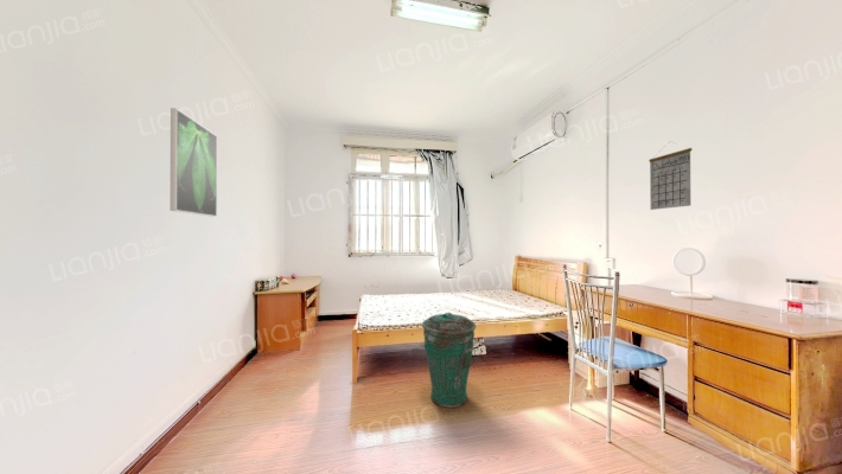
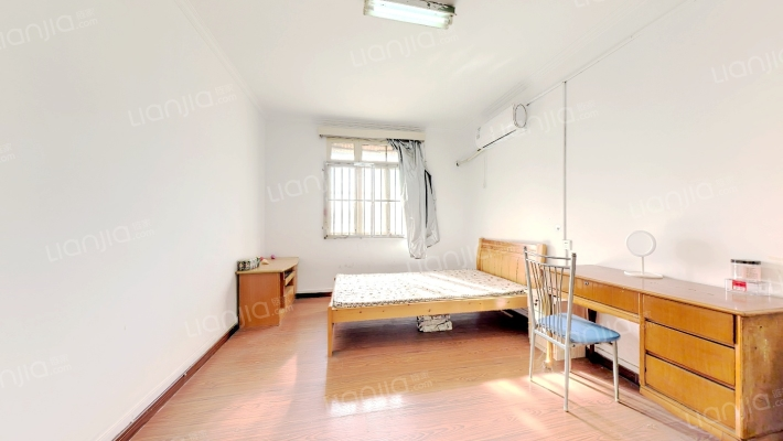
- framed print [170,107,218,218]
- trash can [421,312,477,409]
- calendar [648,141,693,211]
